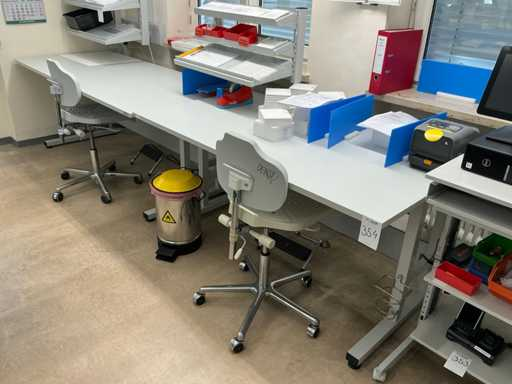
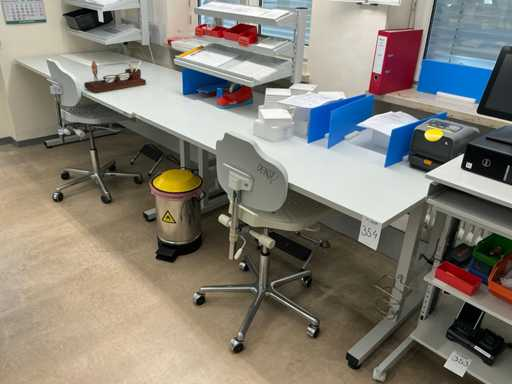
+ desk organizer [83,60,147,94]
